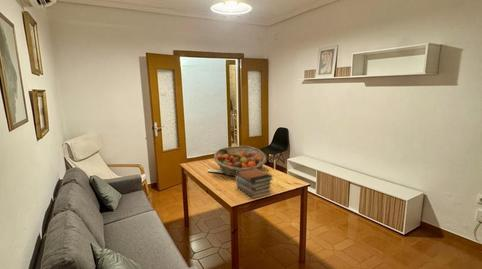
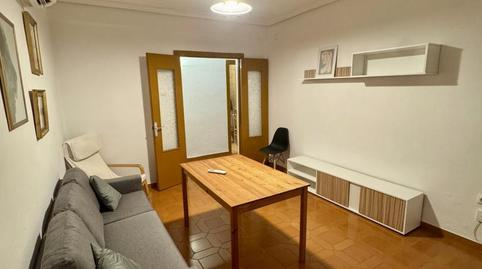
- book stack [235,168,274,199]
- fruit basket [213,145,268,177]
